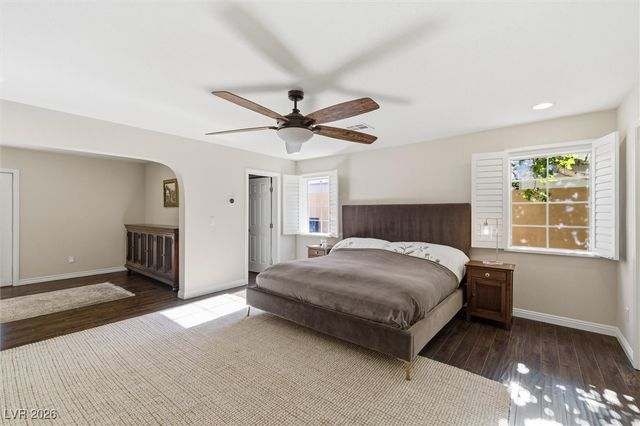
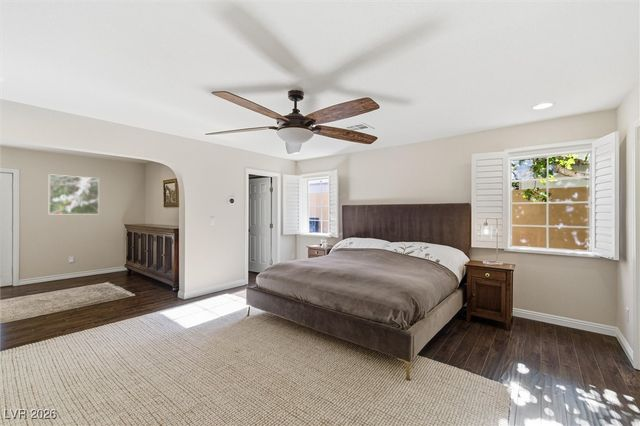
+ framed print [48,173,100,215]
